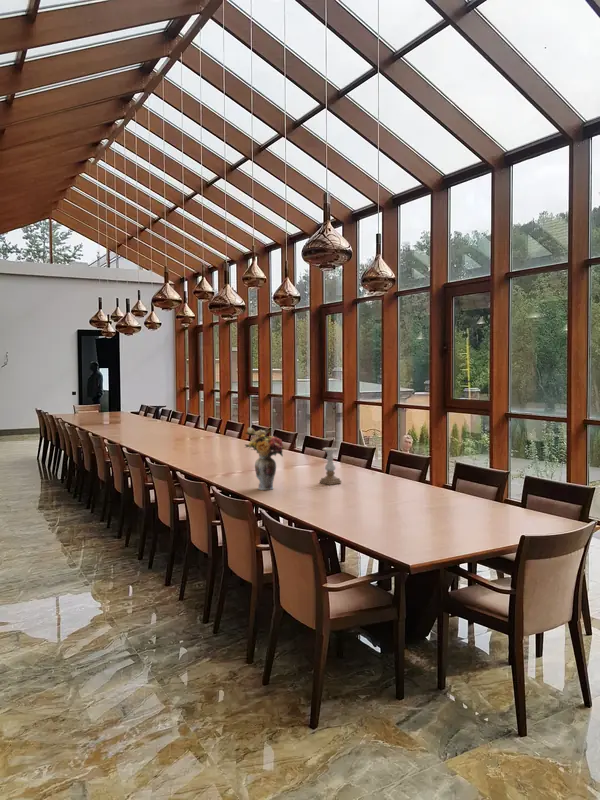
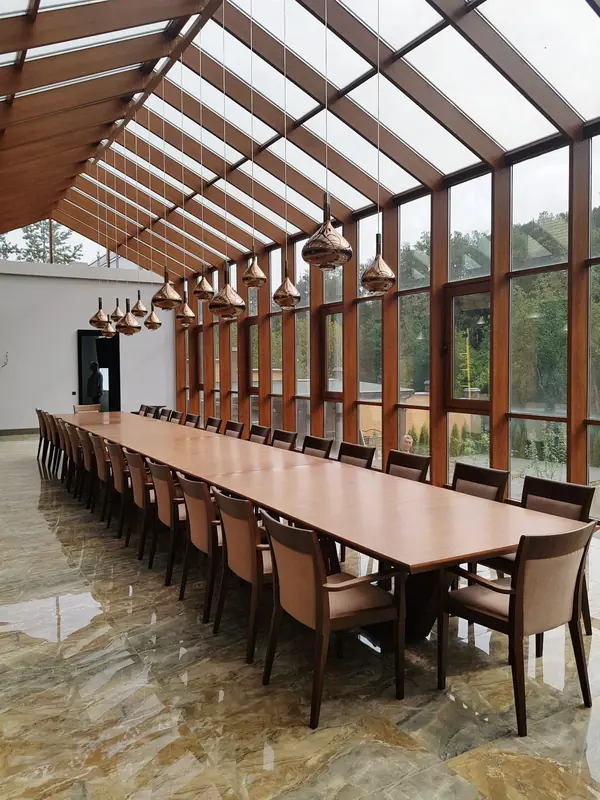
- candle holder [319,447,342,486]
- flower arrangement [243,426,286,491]
